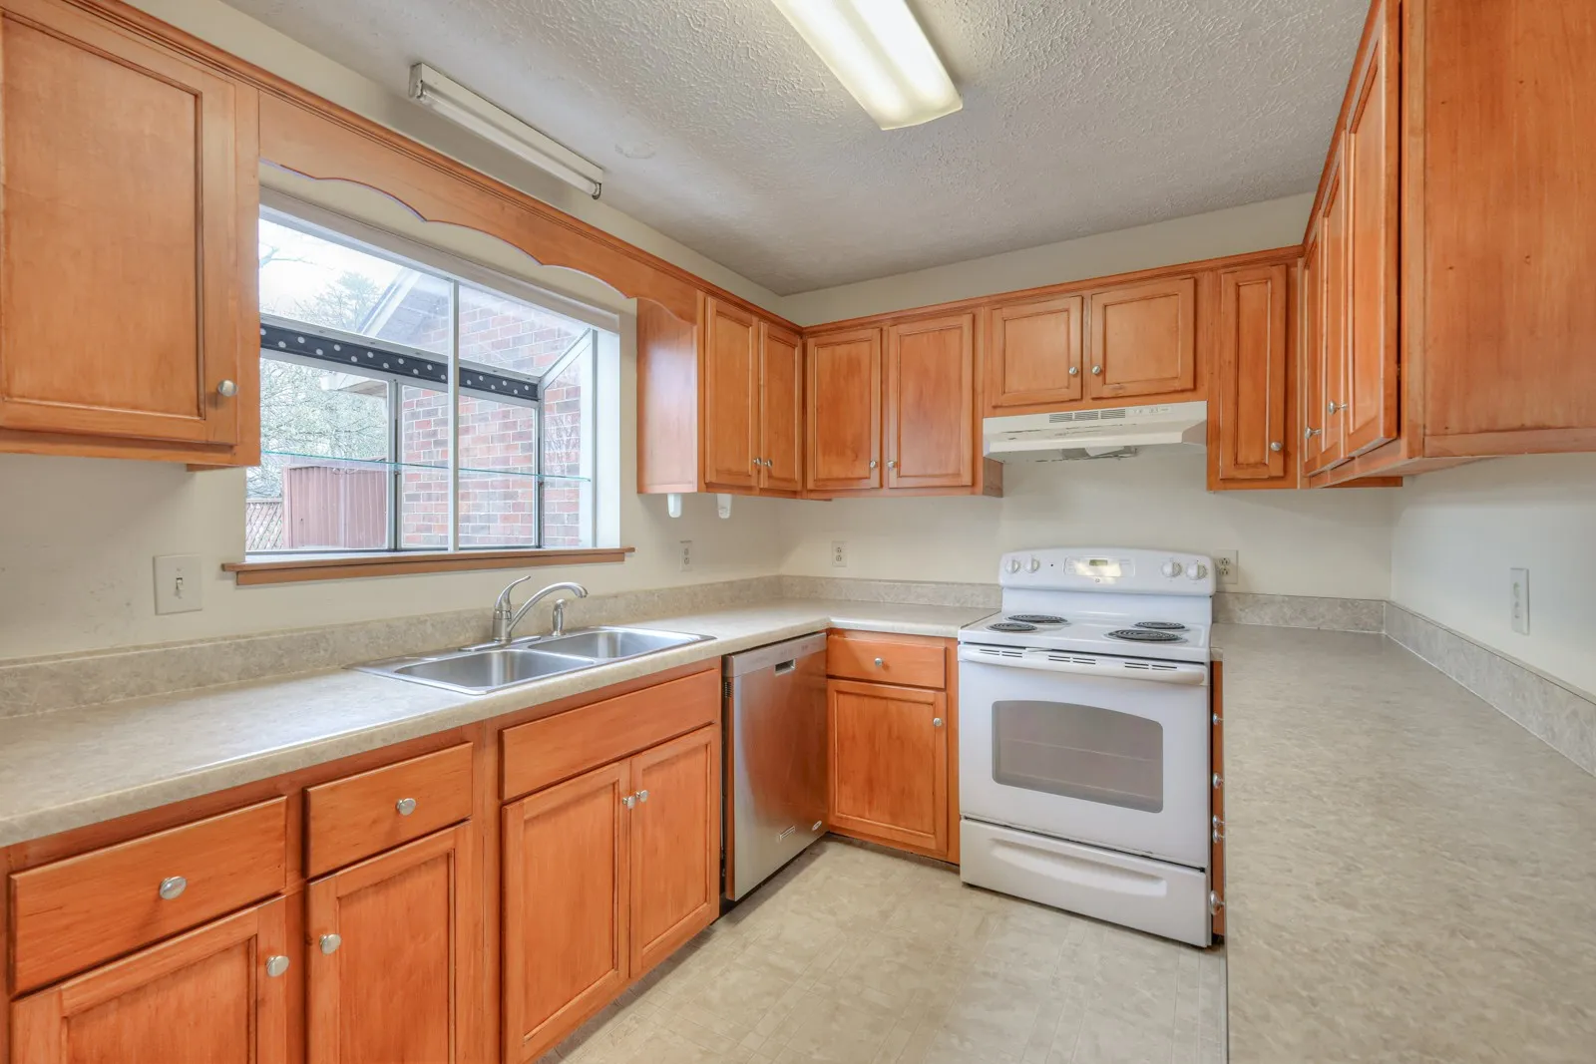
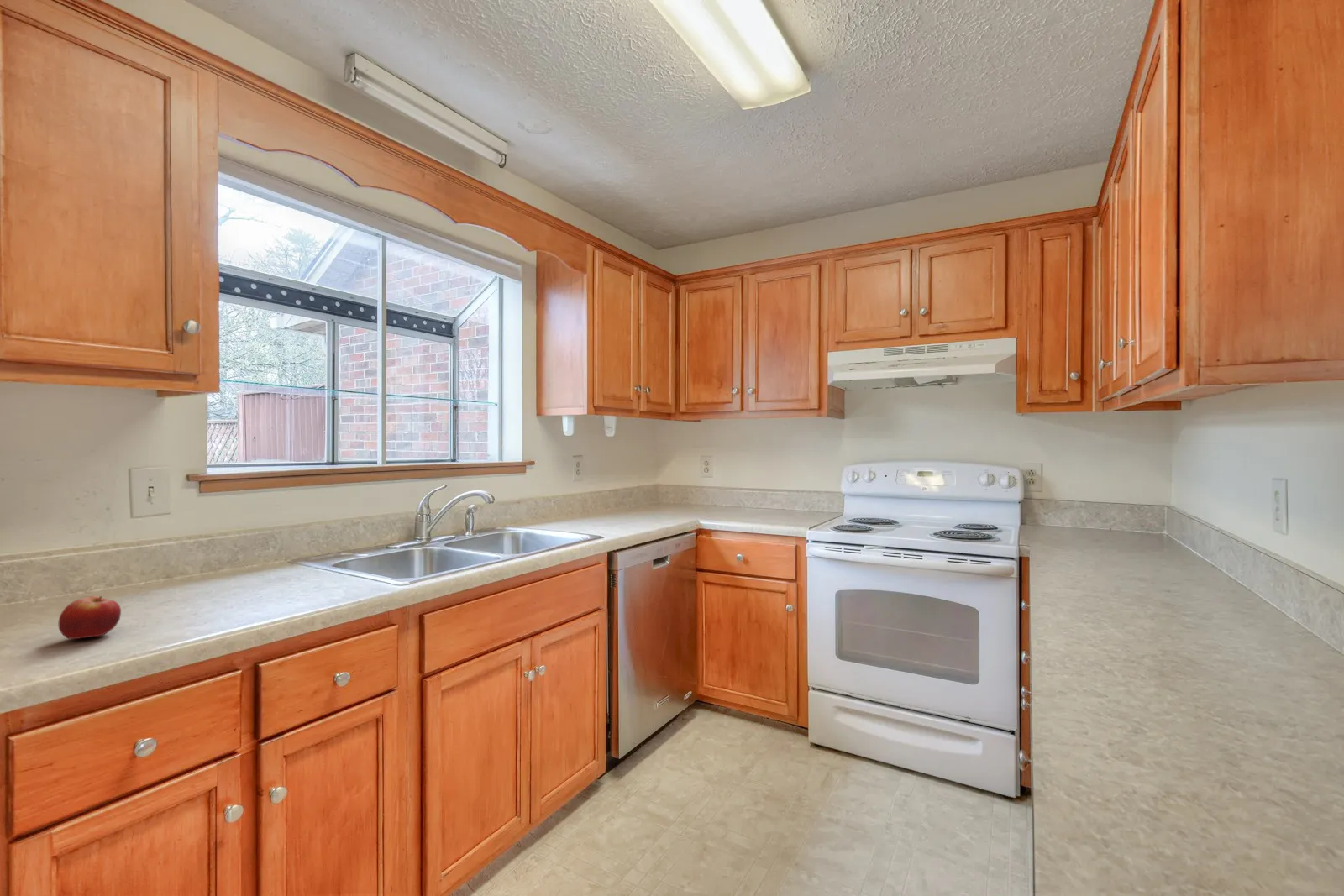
+ fruit [58,595,122,640]
